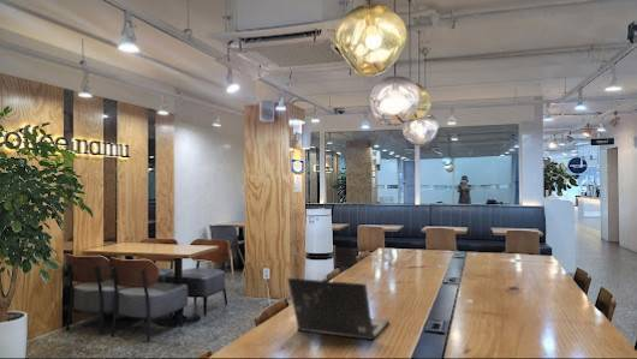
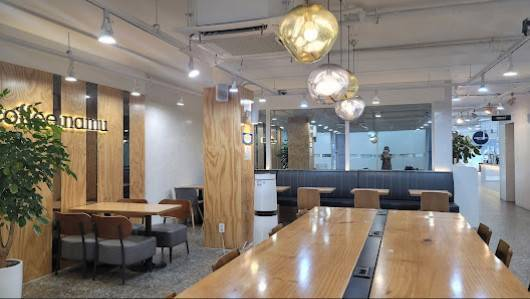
- laptop [286,277,391,341]
